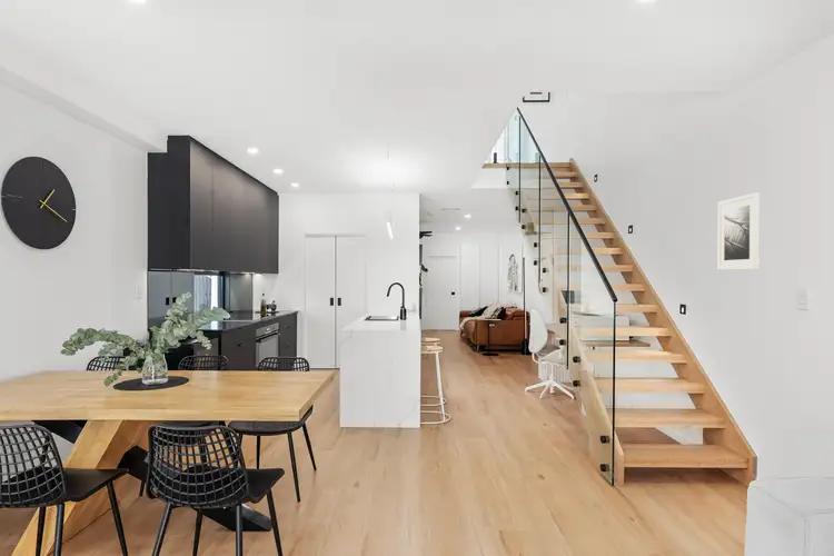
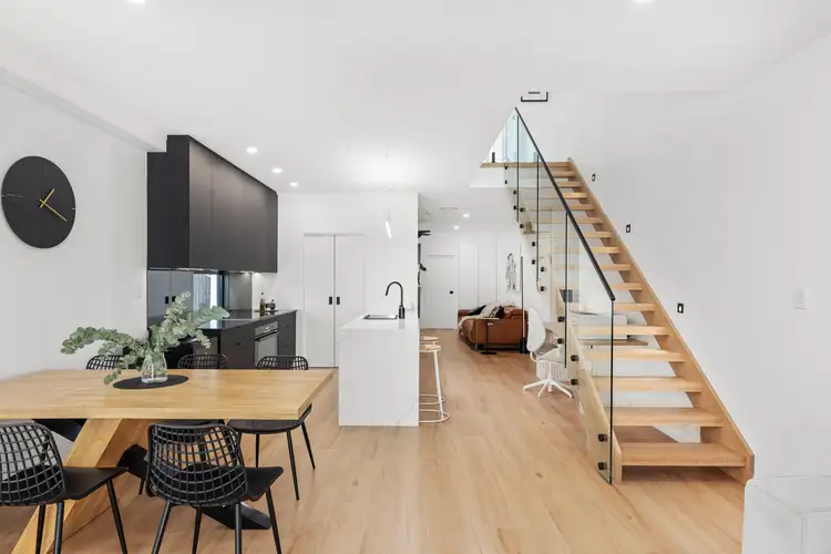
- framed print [716,191,761,271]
